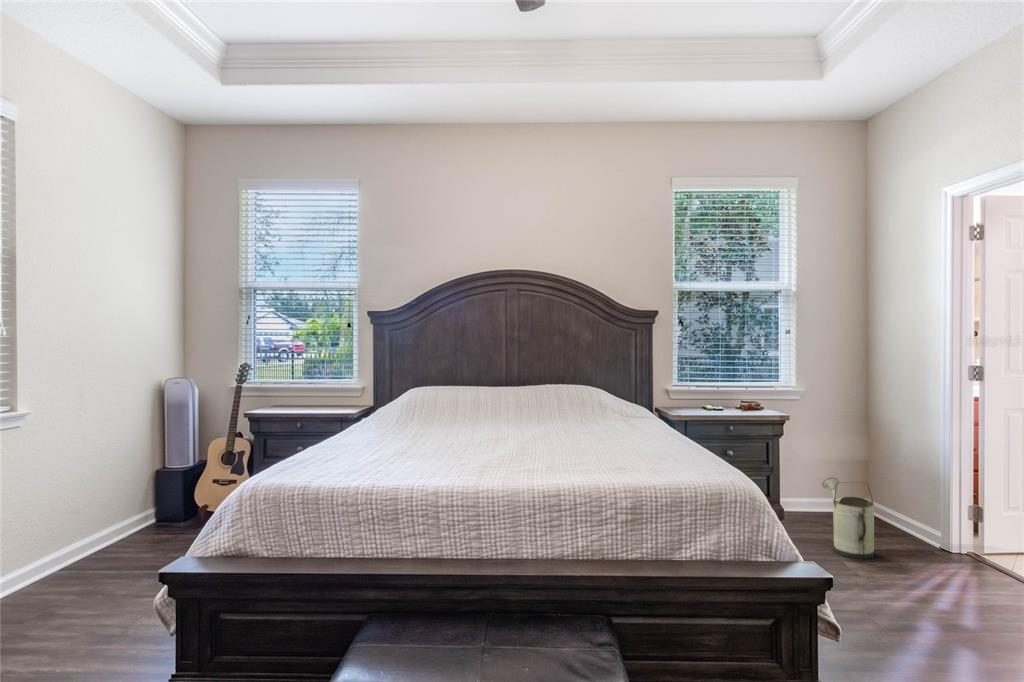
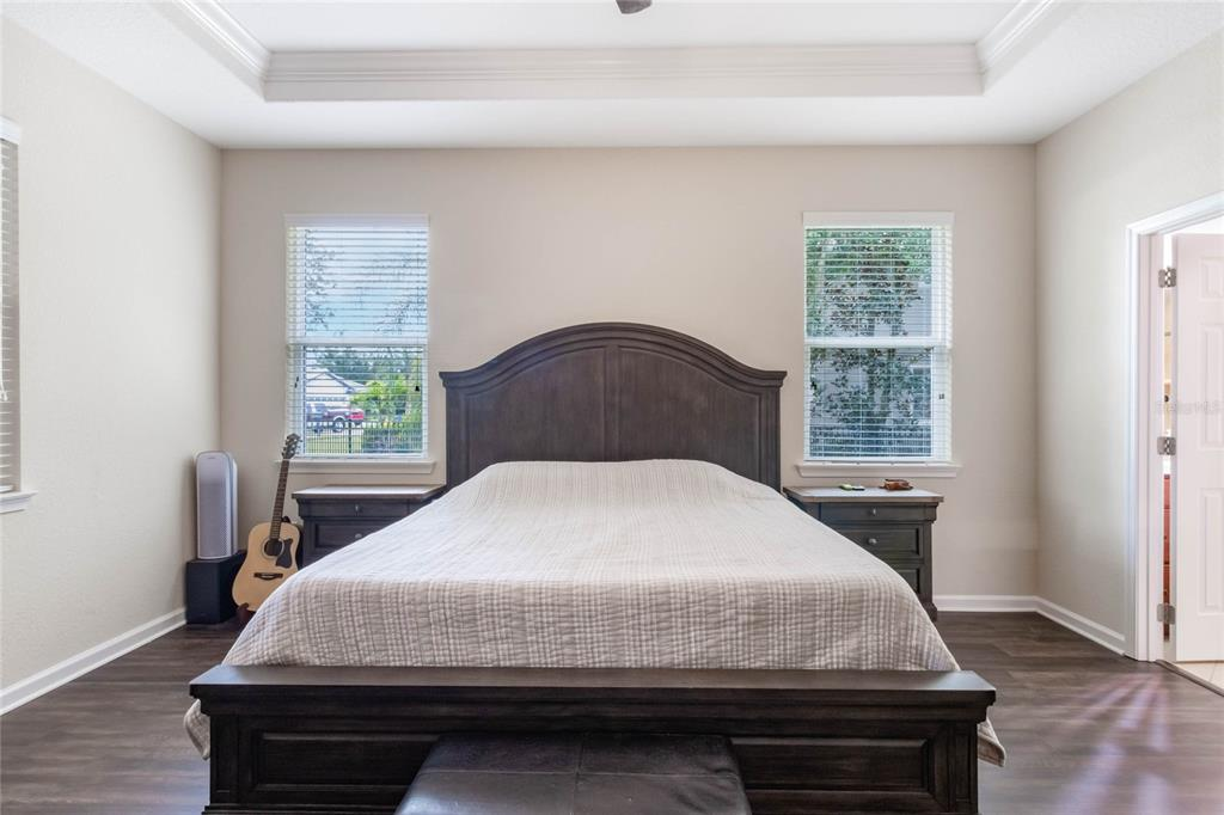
- watering can [821,476,875,560]
